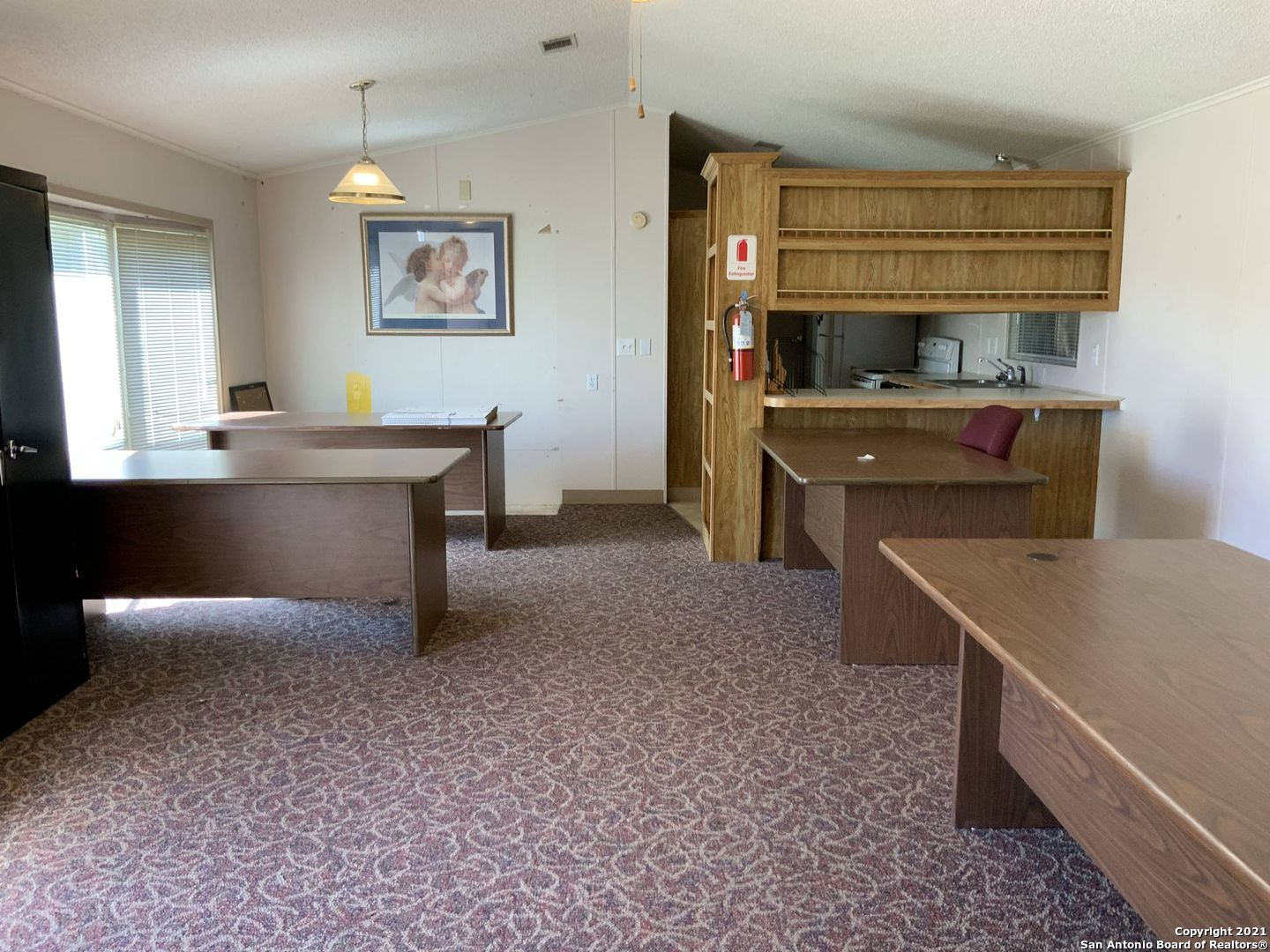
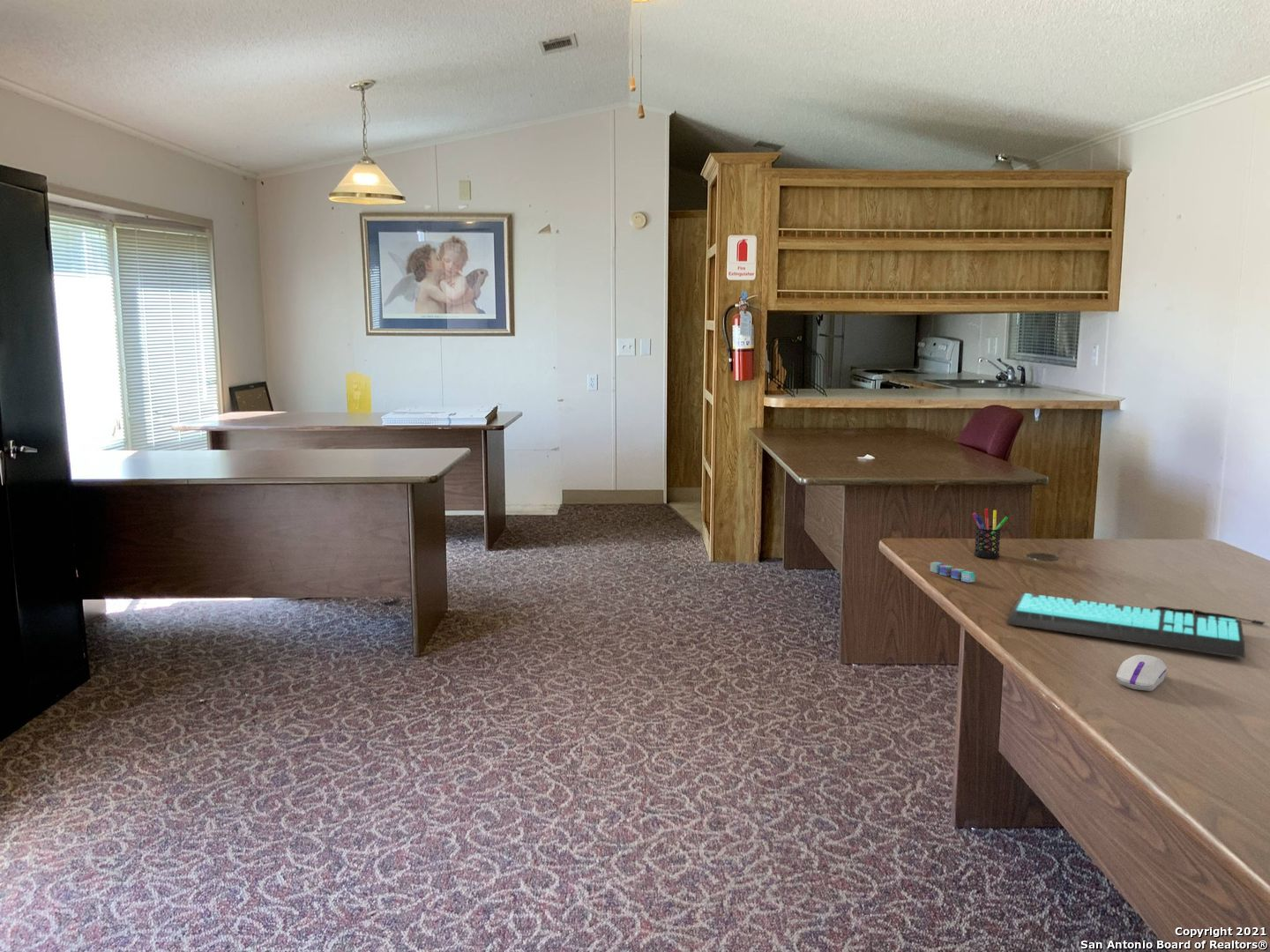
+ computer keyboard [1006,591,1270,658]
+ pen holder [971,508,1009,559]
+ sticky notes [930,561,976,584]
+ computer mouse [1116,654,1168,692]
